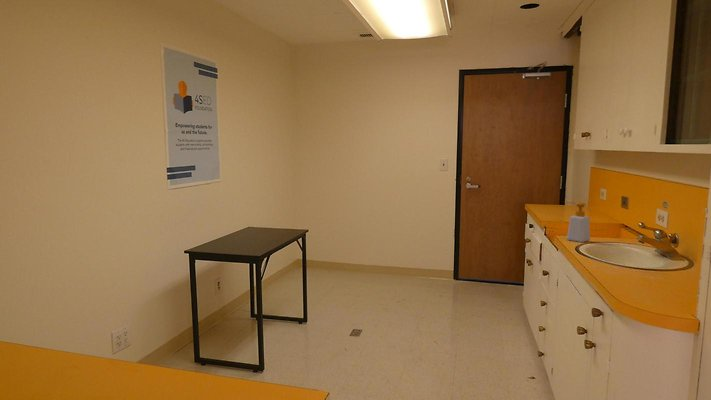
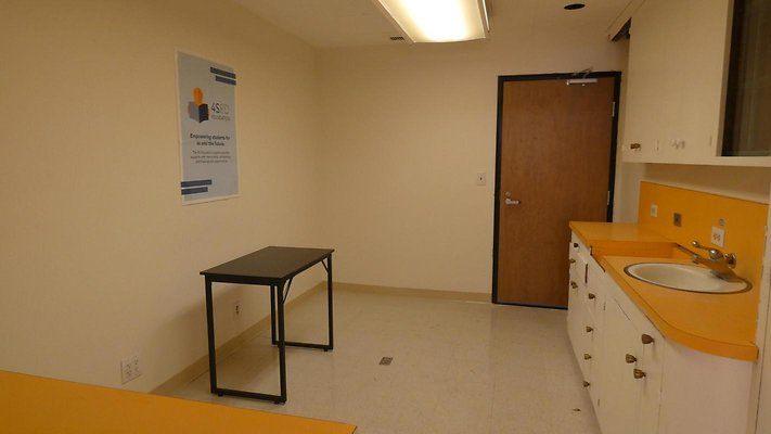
- soap bottle [564,201,591,243]
